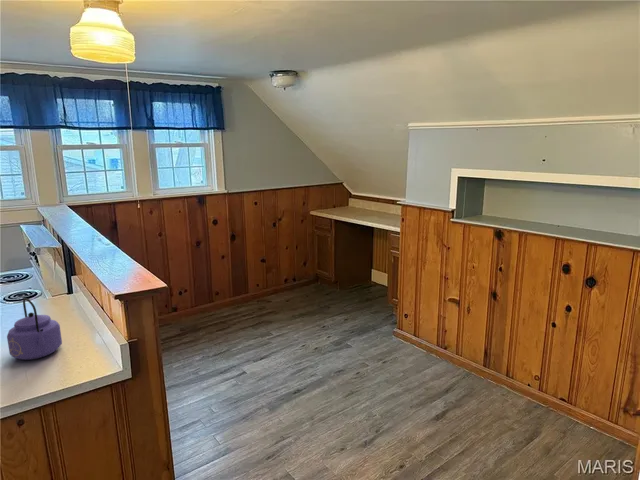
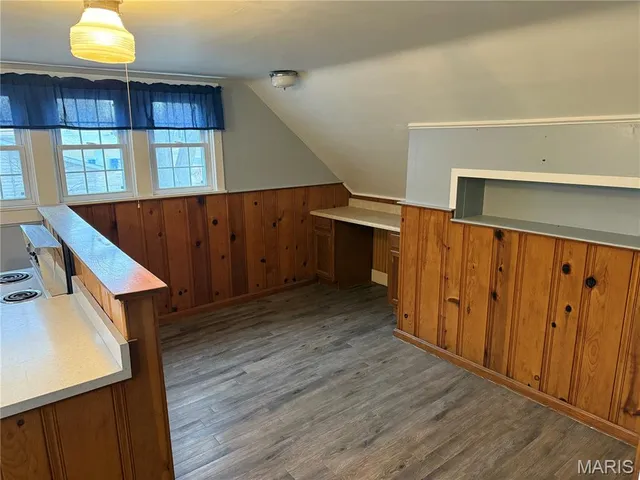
- kettle [6,297,63,361]
